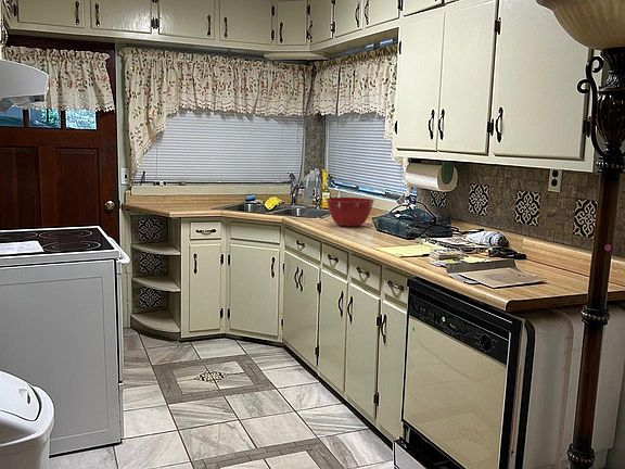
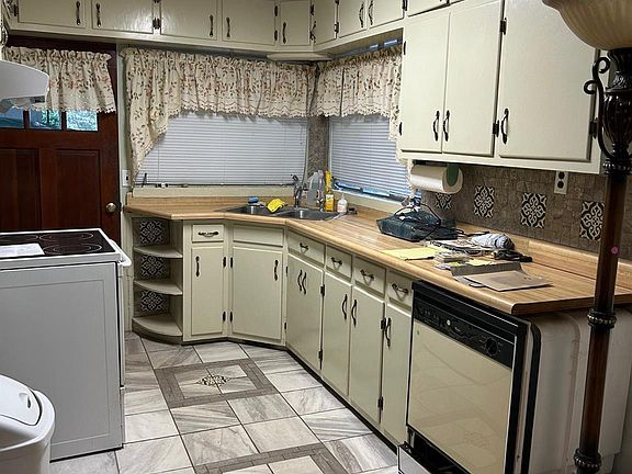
- mixing bowl [326,197,375,228]
